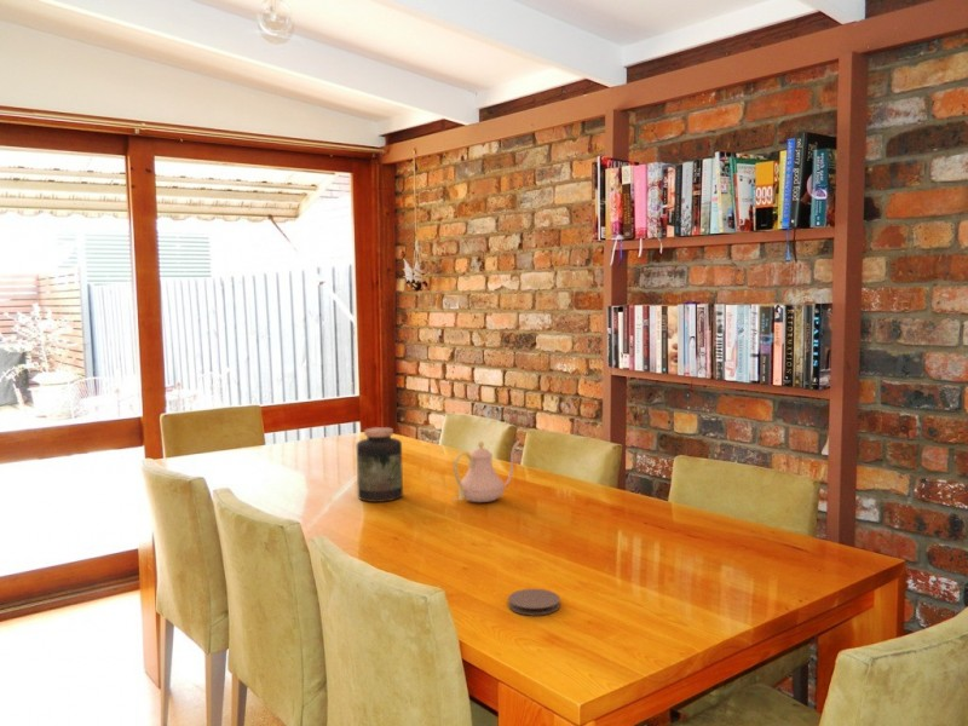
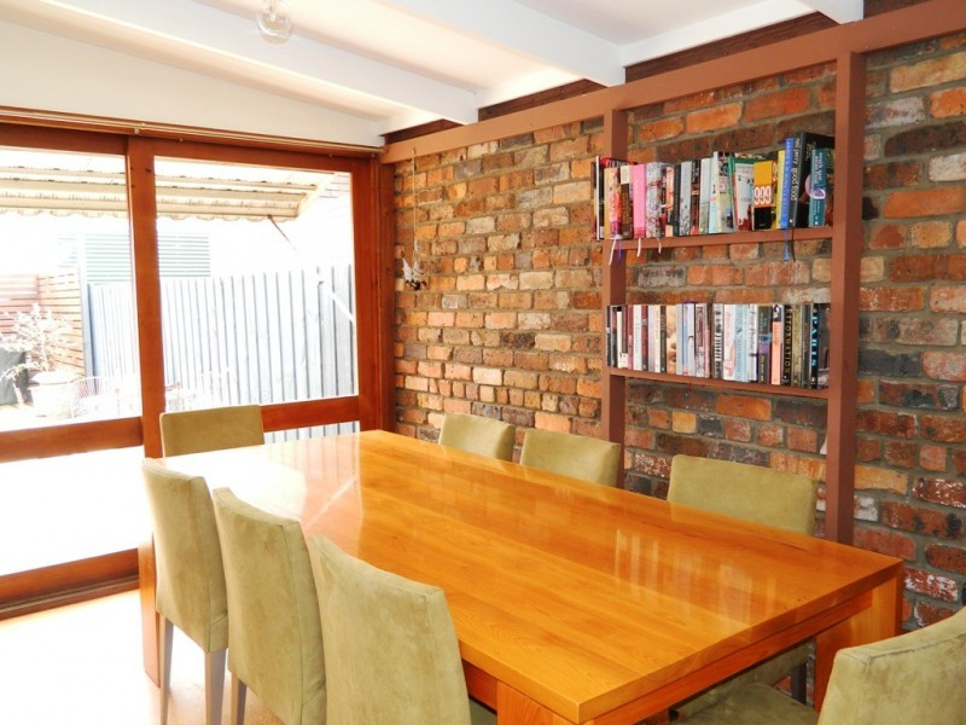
- jar [356,426,404,503]
- teapot [453,439,522,503]
- coaster [507,588,561,616]
